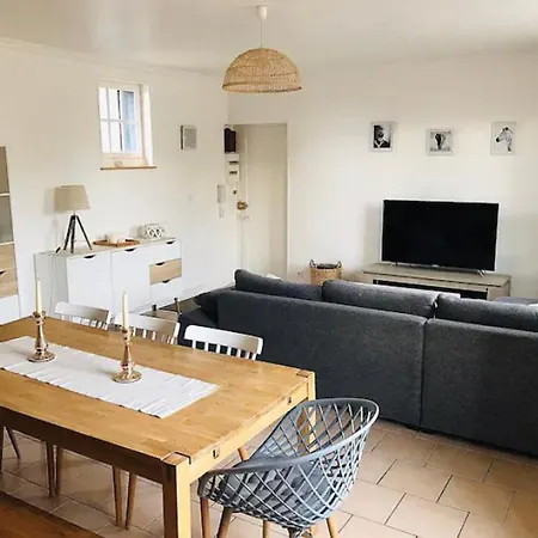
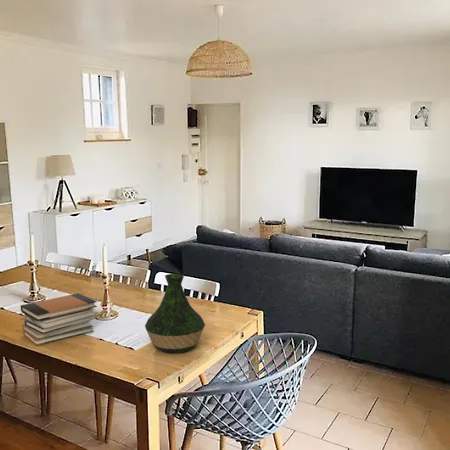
+ book stack [20,292,98,346]
+ vase [144,273,206,354]
